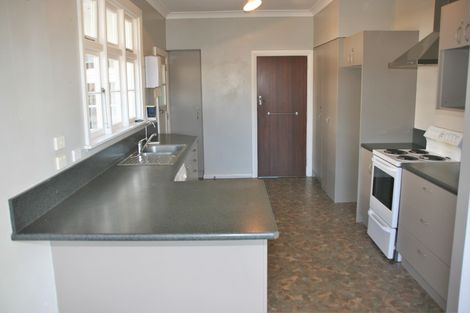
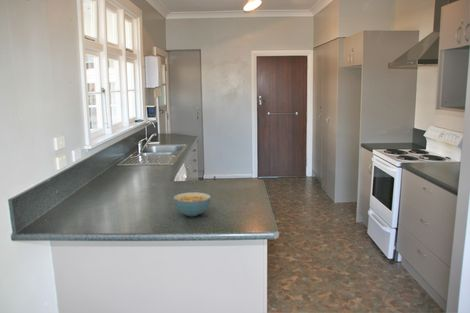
+ cereal bowl [173,191,212,217]
